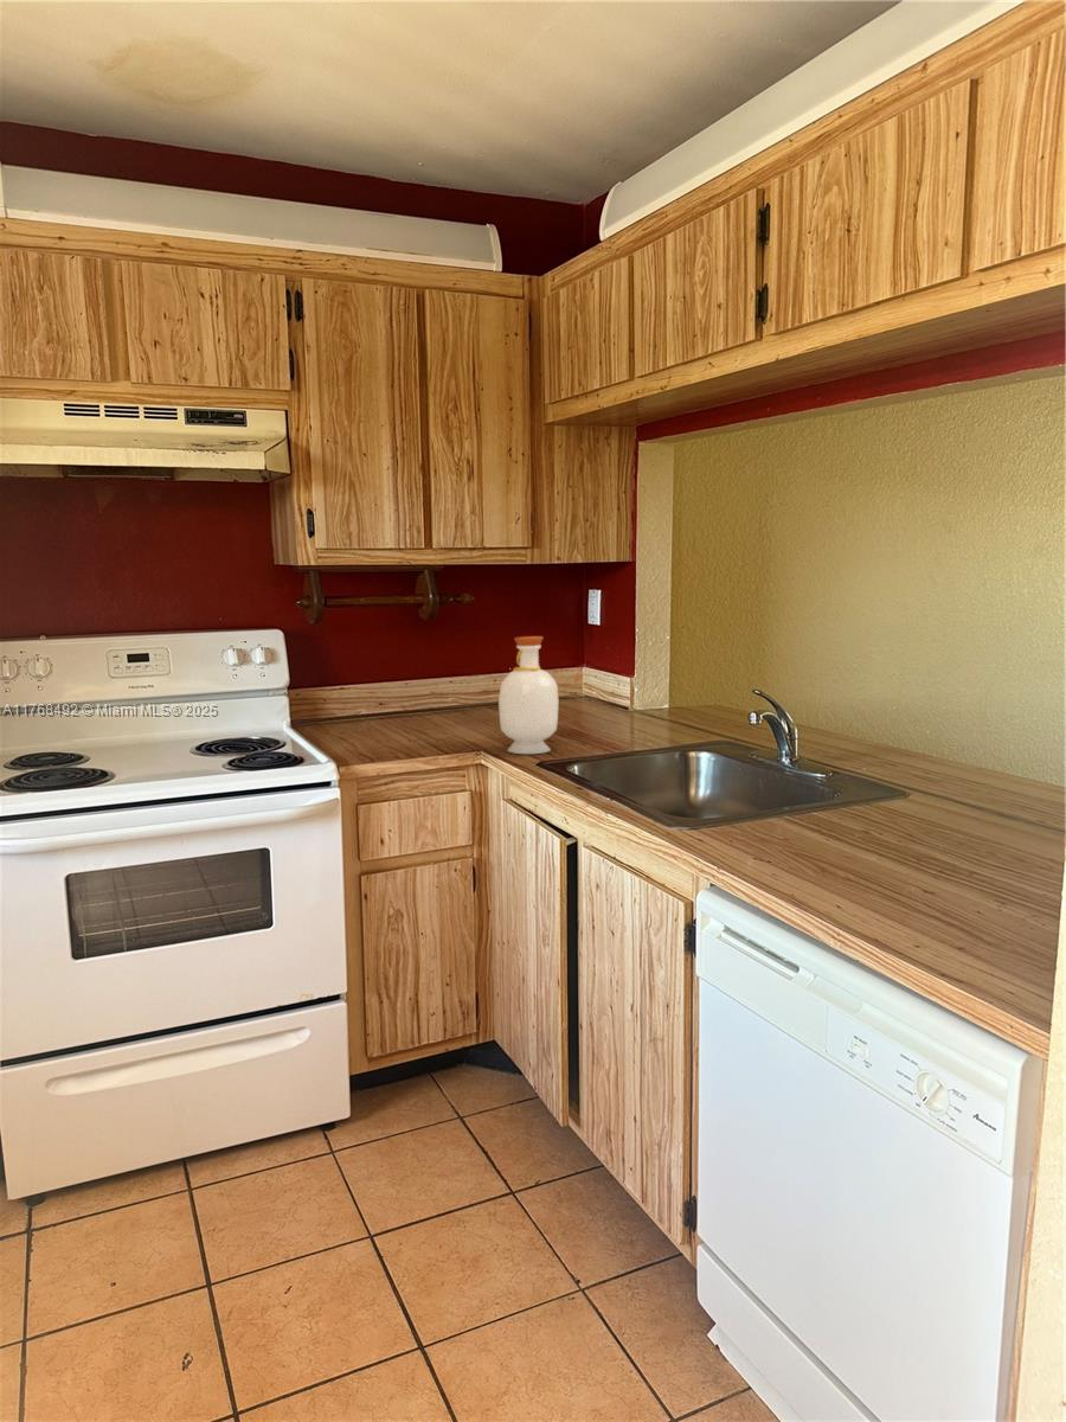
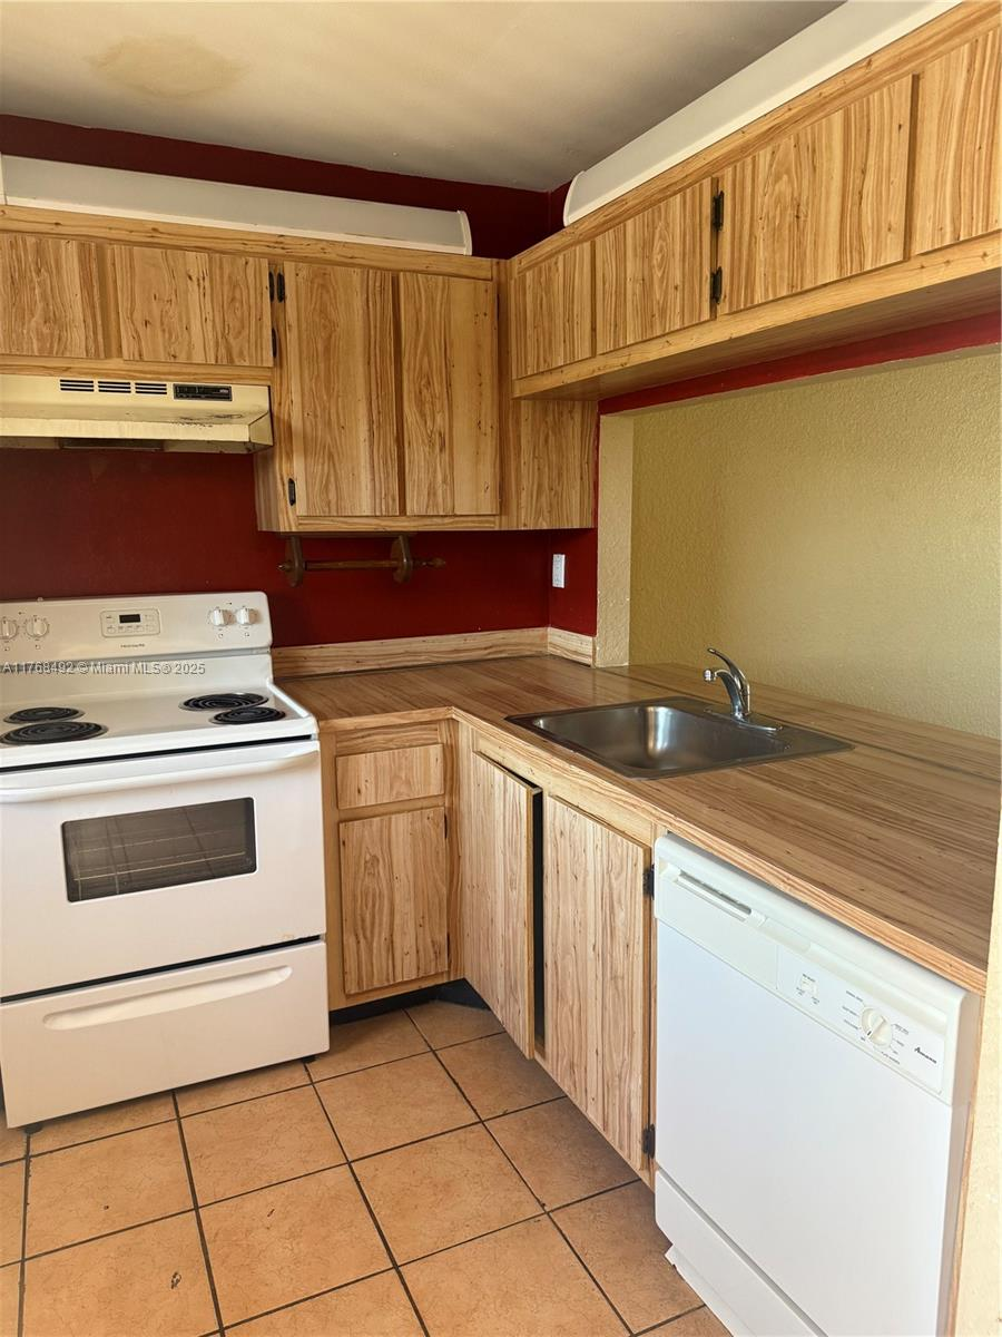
- bottle [497,635,560,755]
